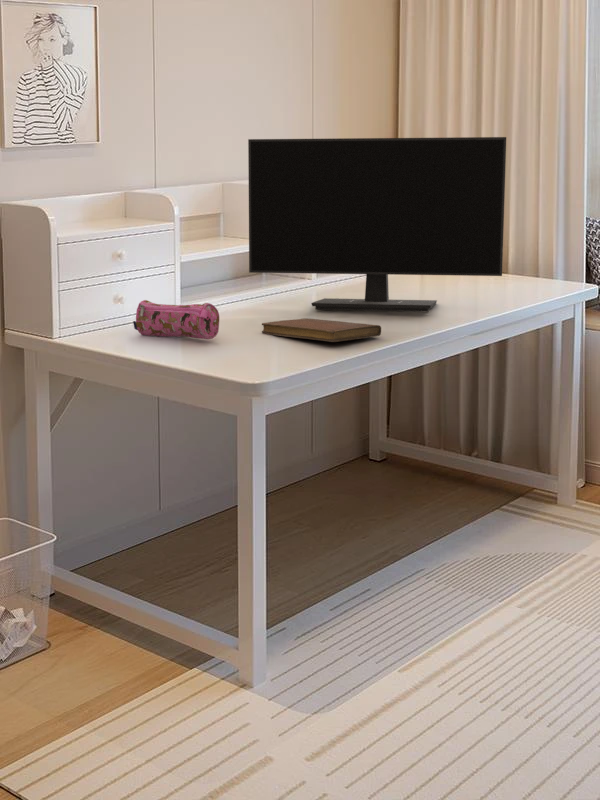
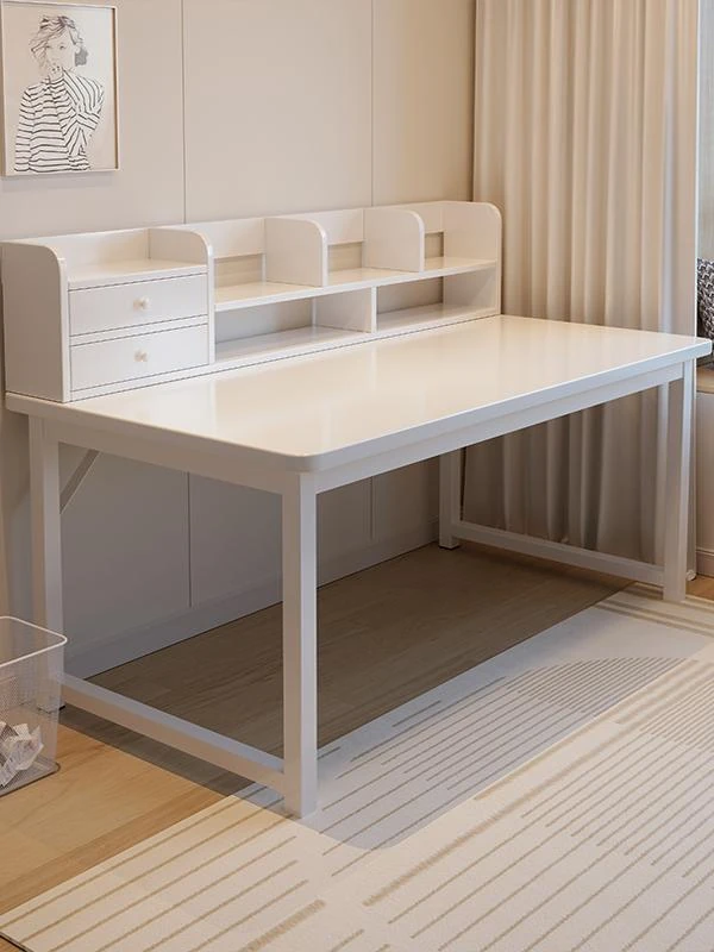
- monitor [247,136,507,313]
- pencil case [132,299,220,340]
- notebook [261,317,382,343]
